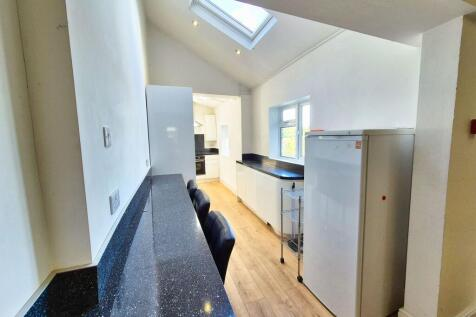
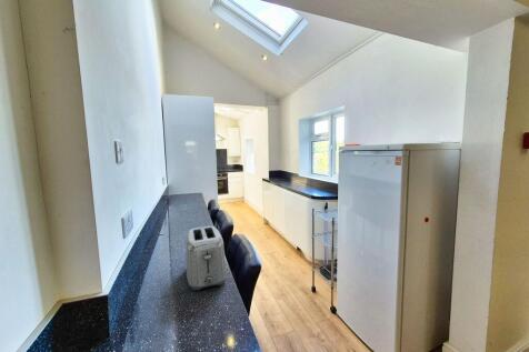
+ toaster [186,225,228,291]
